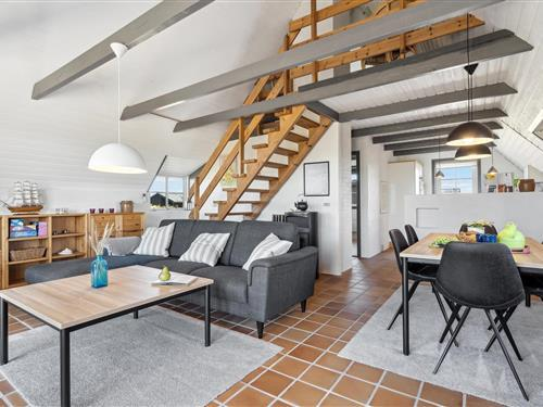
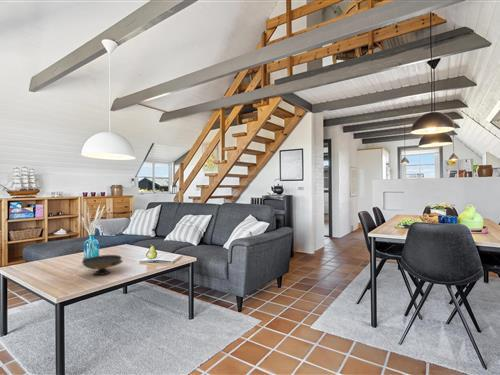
+ decorative bowl [81,254,124,276]
